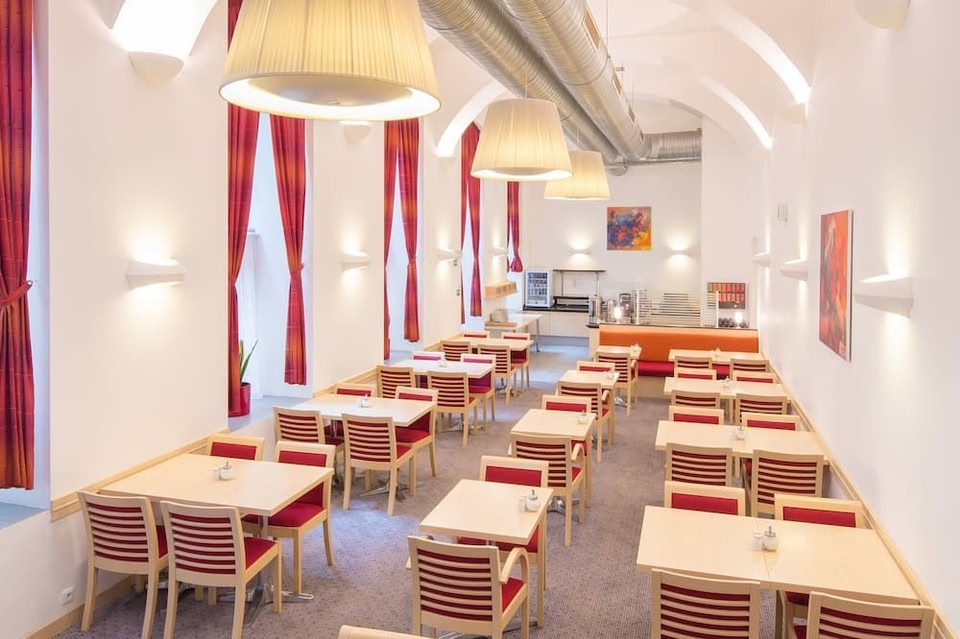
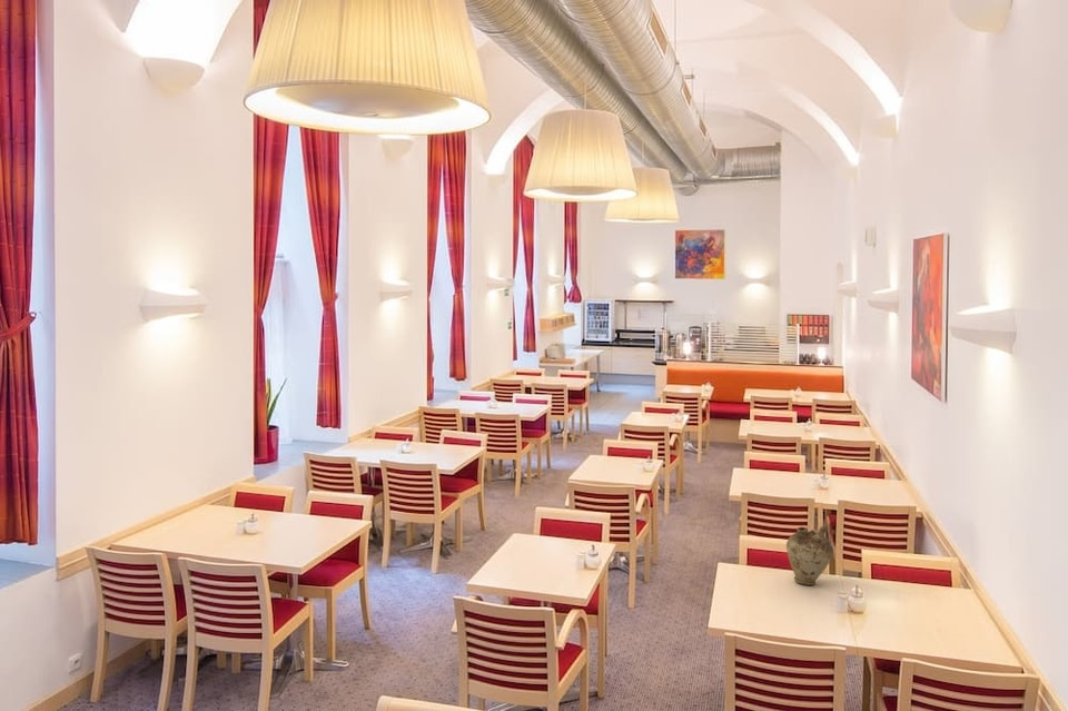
+ vase [785,525,834,586]
